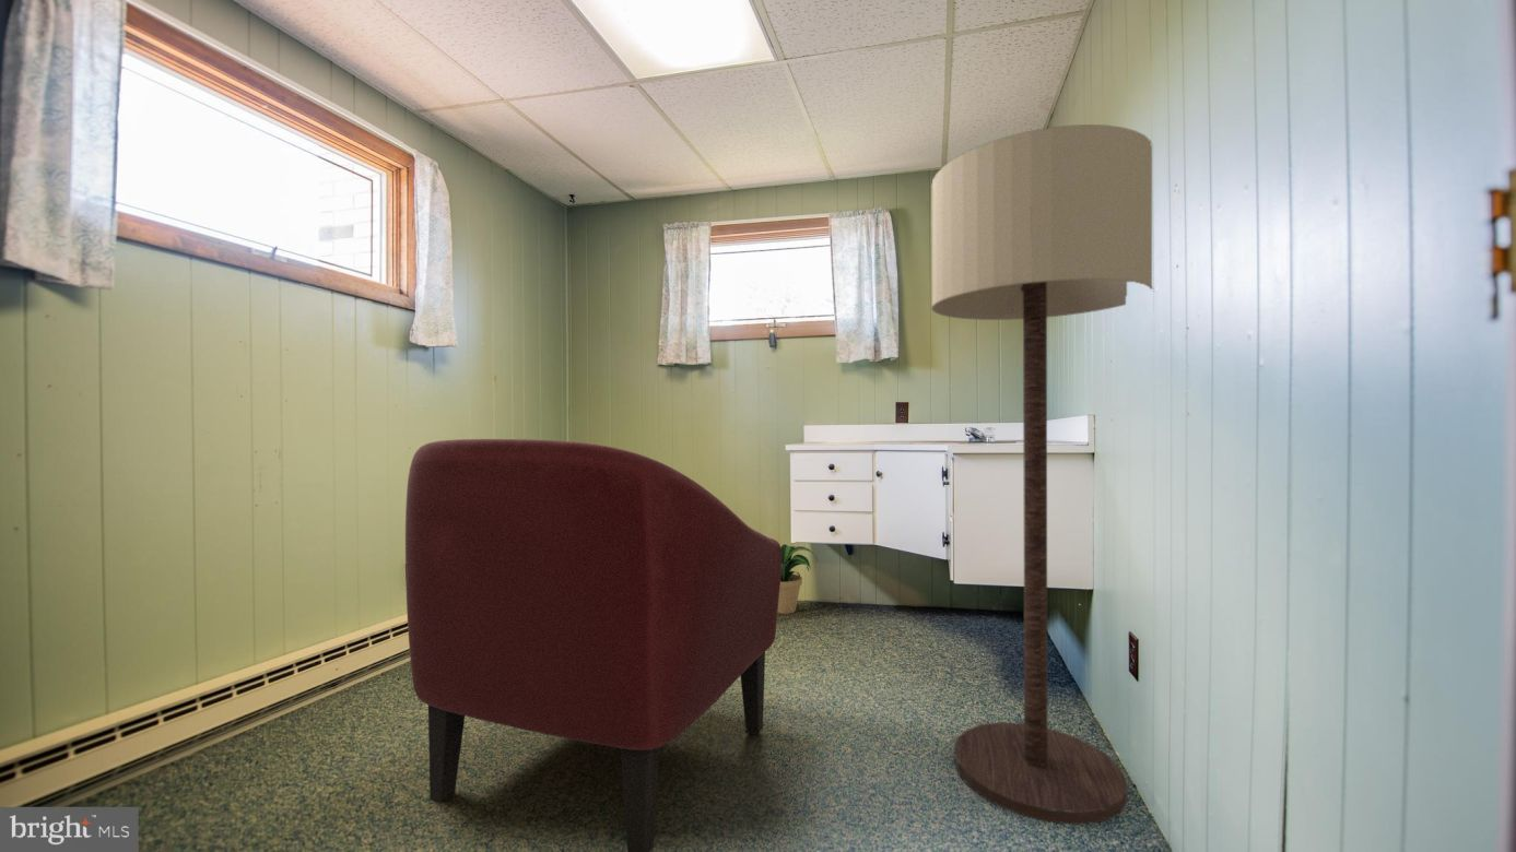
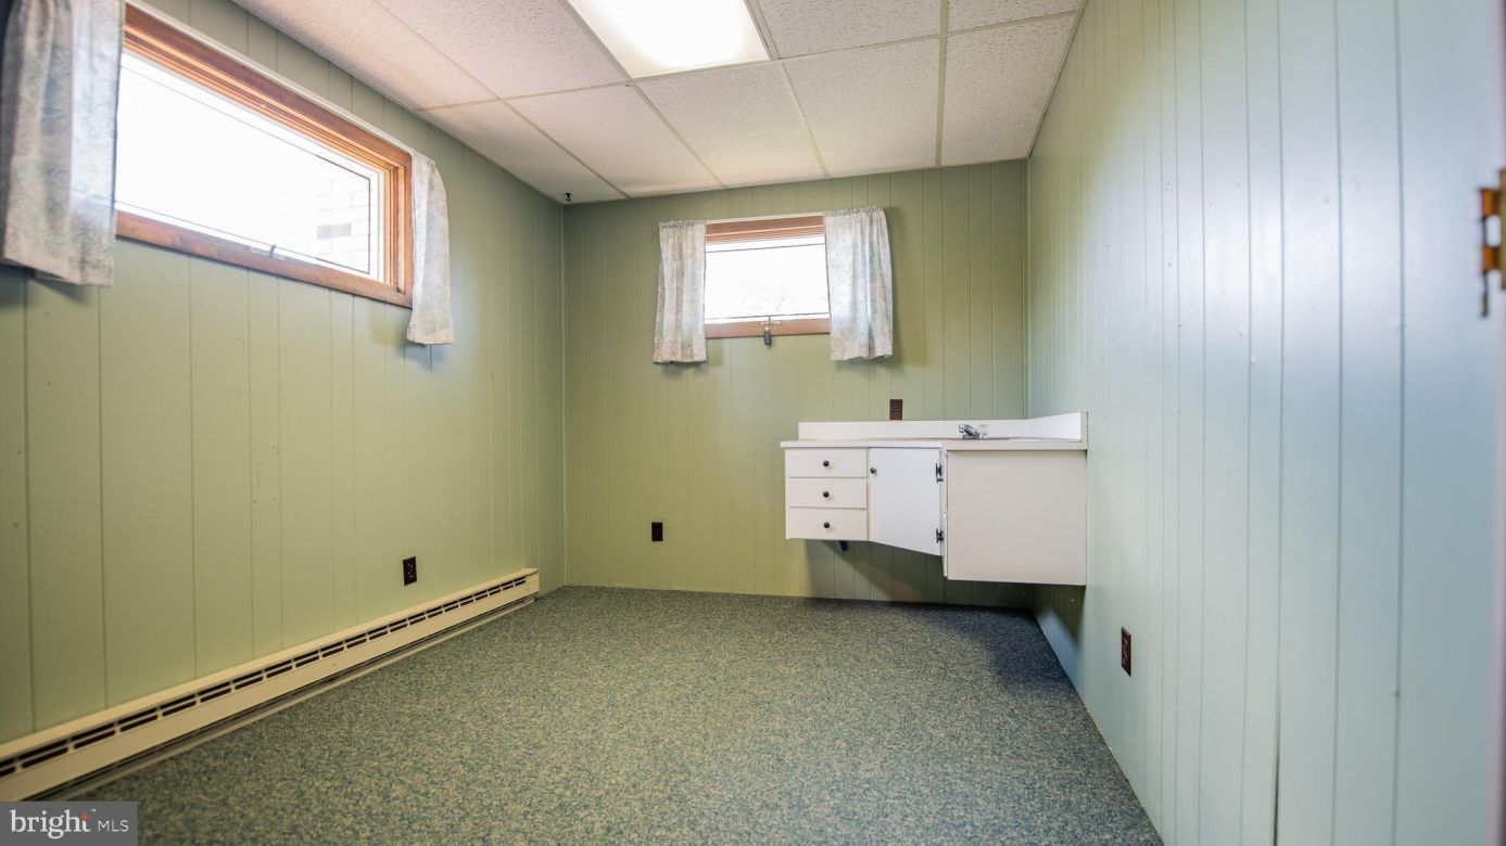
- potted plant [777,543,819,615]
- armchair [404,438,781,852]
- floor lamp [930,123,1154,826]
